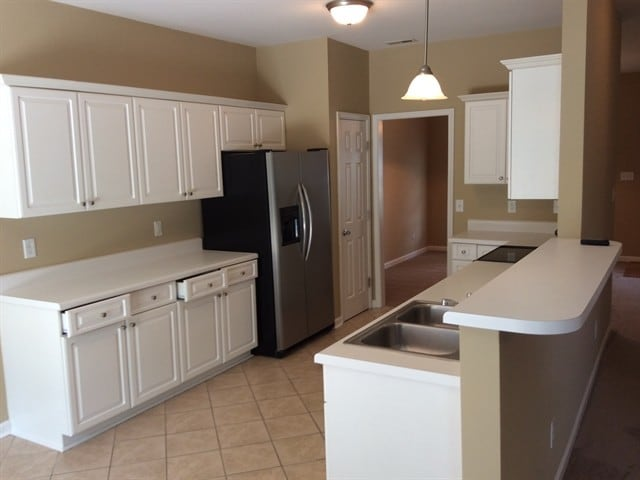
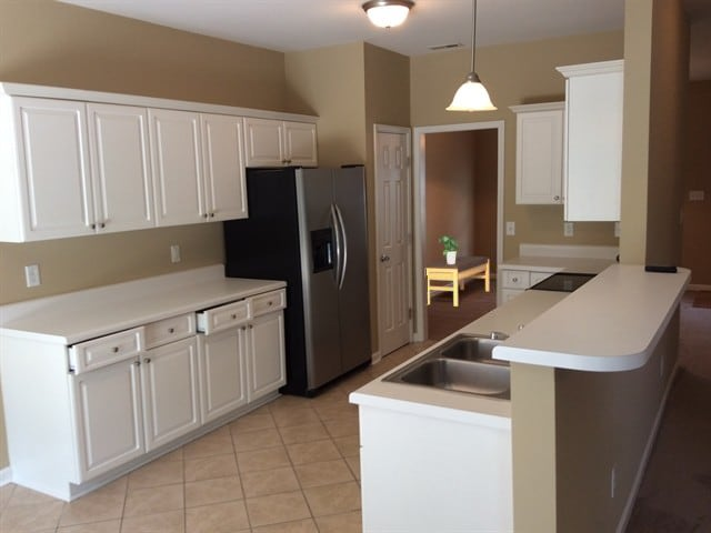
+ potted plant [438,235,460,264]
+ bench [425,255,491,308]
